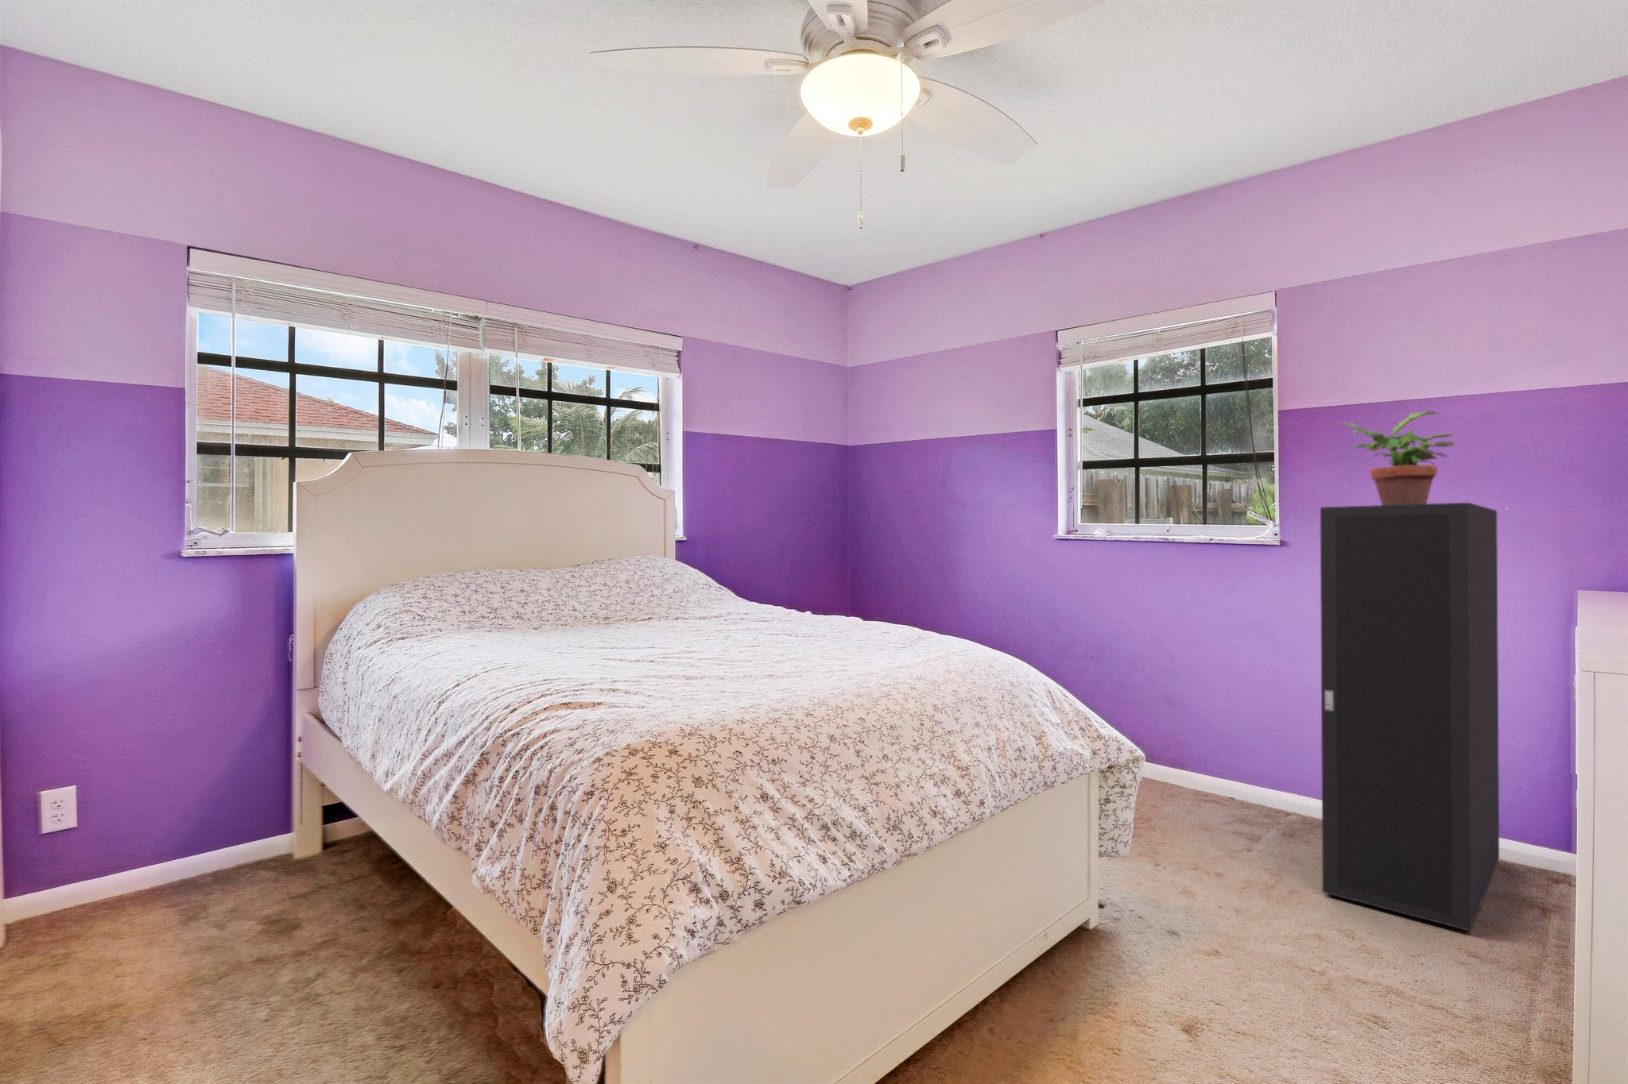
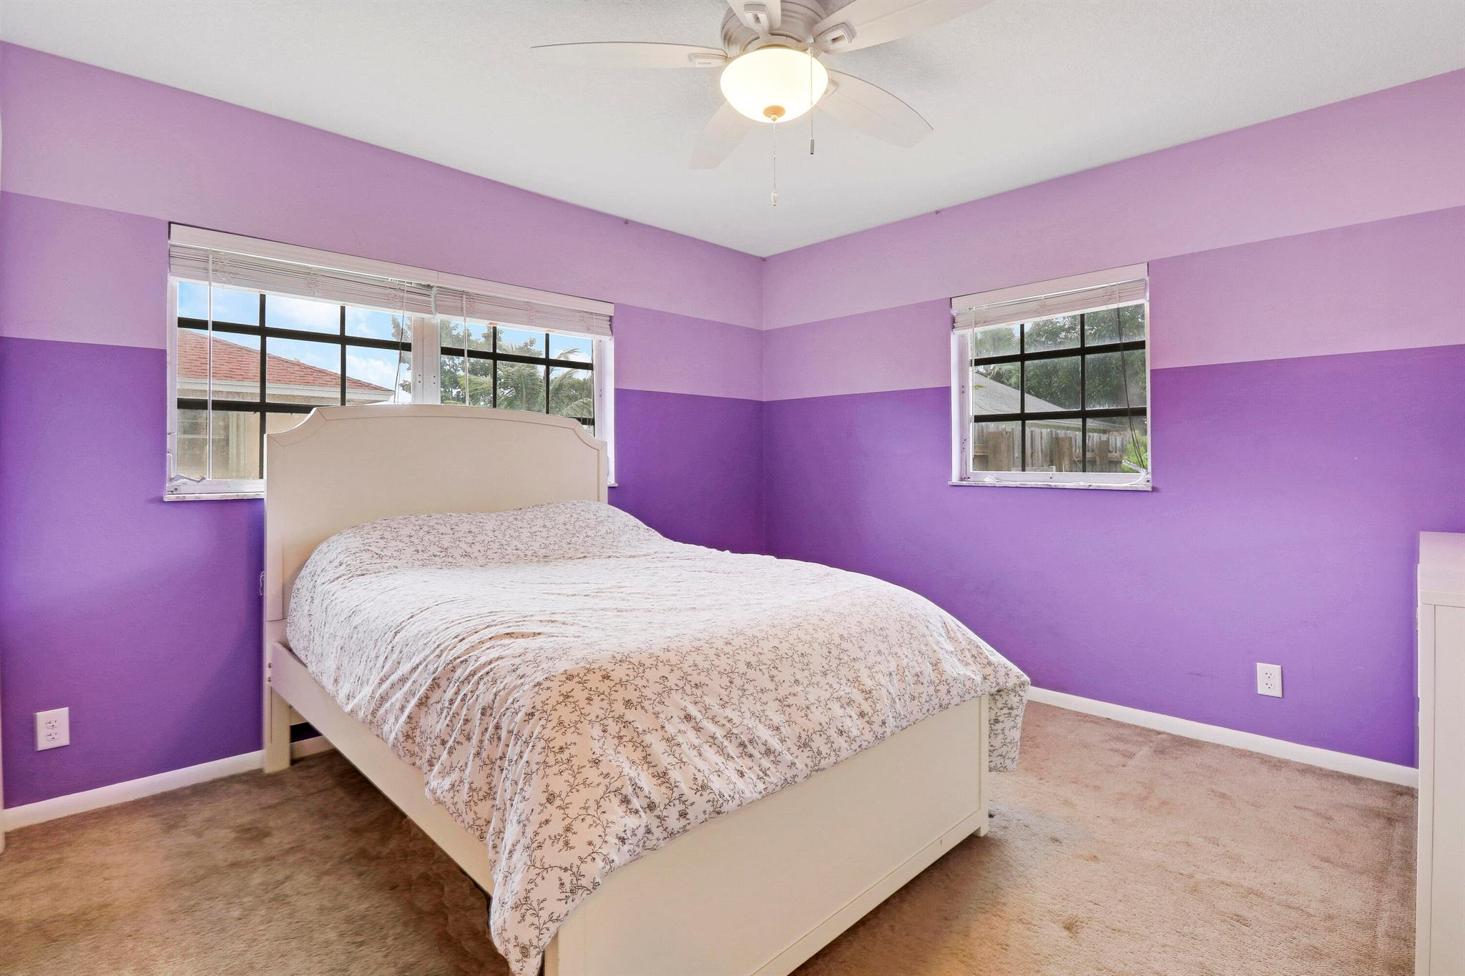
- cabinet [1319,502,1500,933]
- potted plant [1336,410,1456,504]
